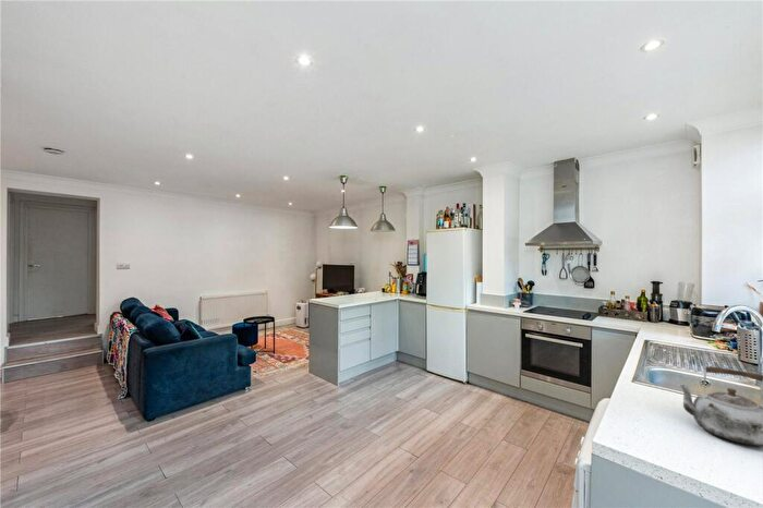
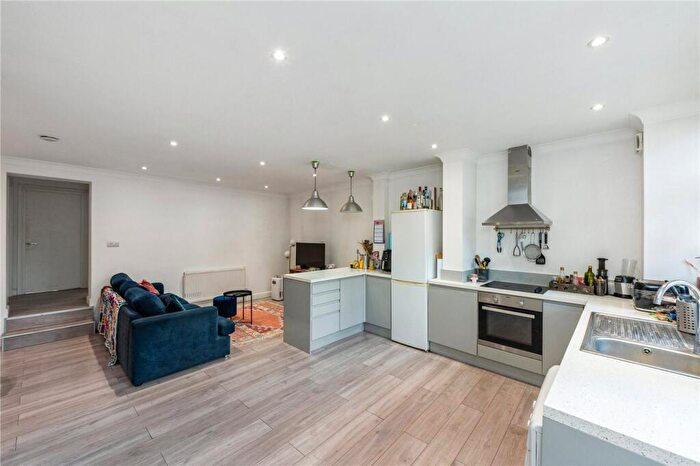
- kettle [677,364,763,447]
